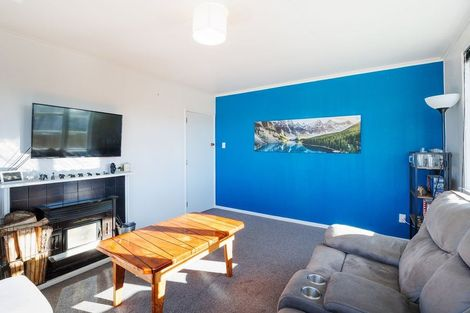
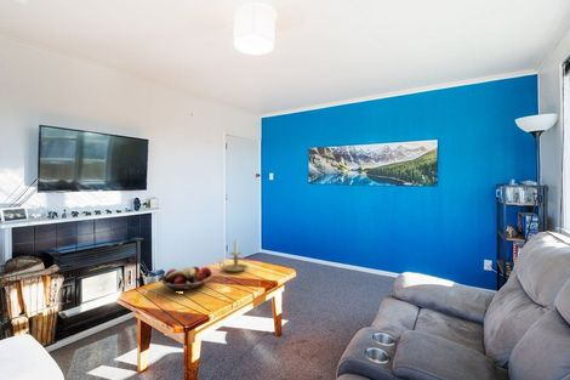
+ candle holder [218,238,250,273]
+ fruit basket [161,266,215,291]
